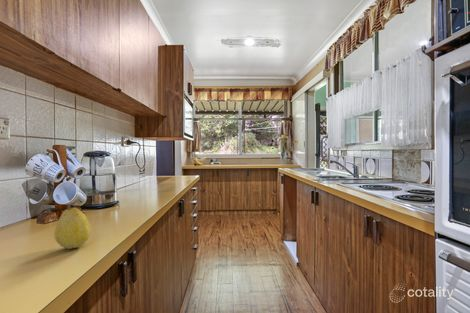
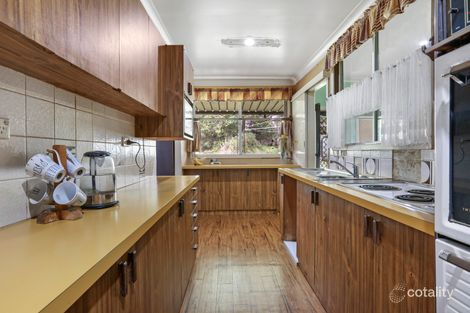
- fruit [53,204,92,250]
